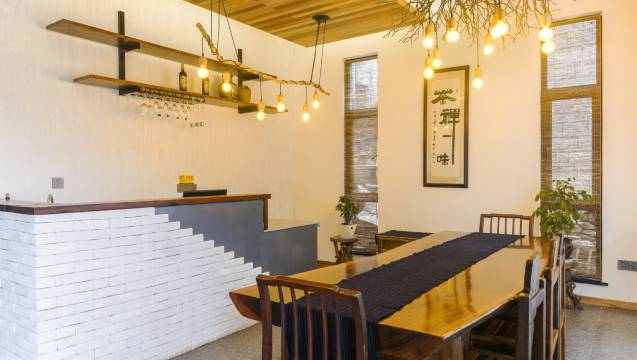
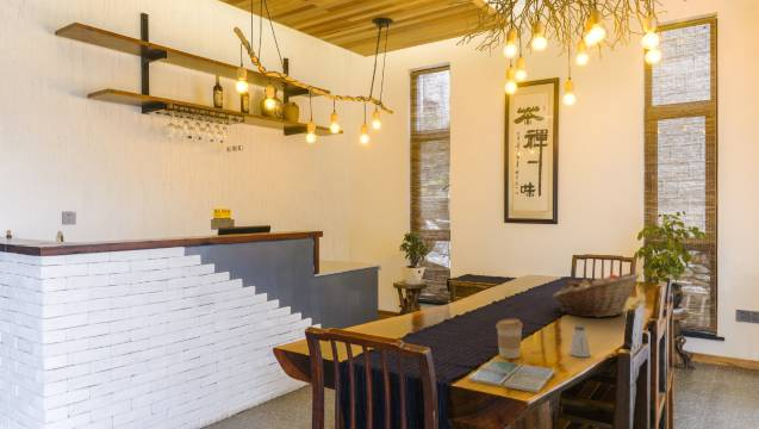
+ saltshaker [568,325,591,359]
+ drink coaster [467,359,556,394]
+ fruit basket [552,271,641,318]
+ coffee cup [494,318,524,360]
